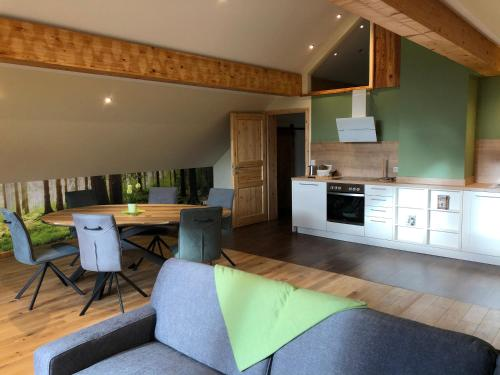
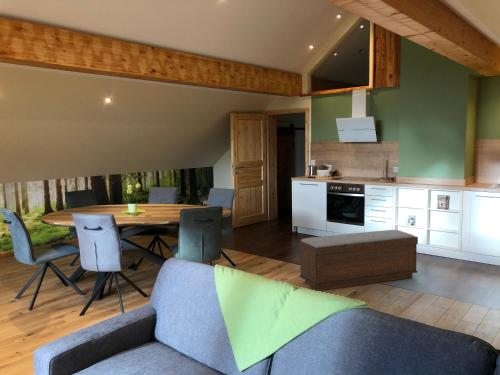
+ bench [298,229,419,292]
